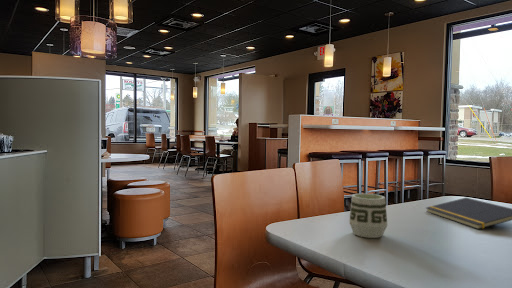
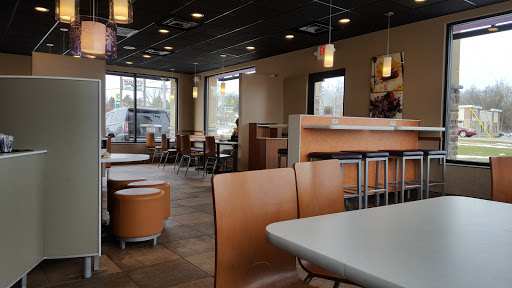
- notepad [425,197,512,230]
- cup [348,193,388,239]
